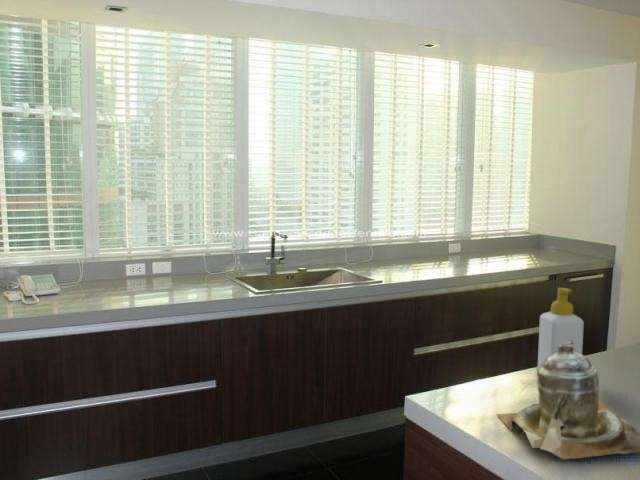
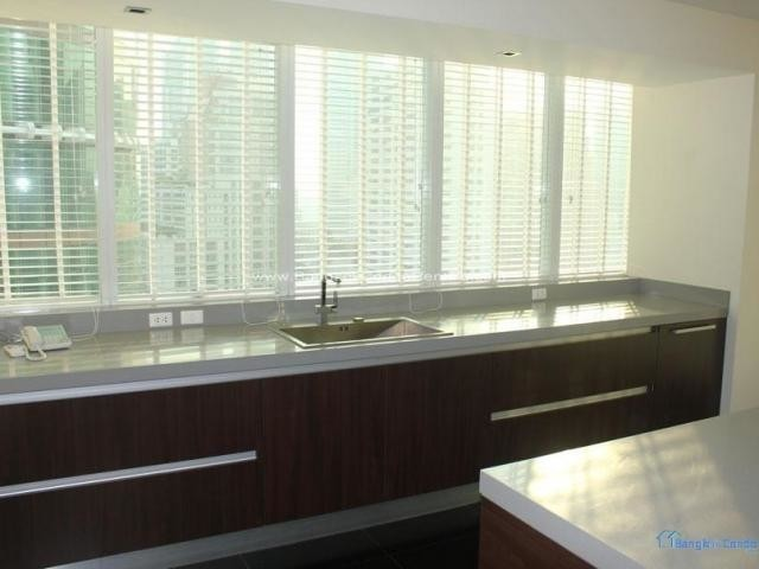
- teapot [496,341,640,460]
- soap bottle [537,287,585,369]
